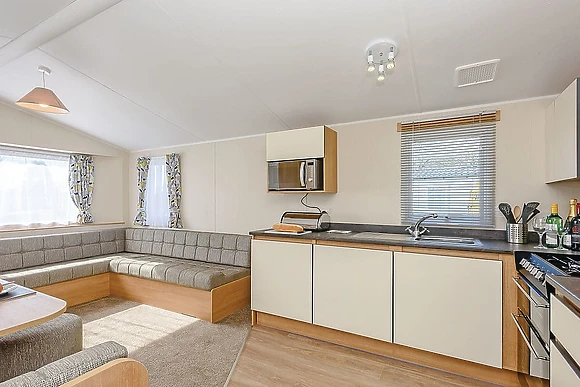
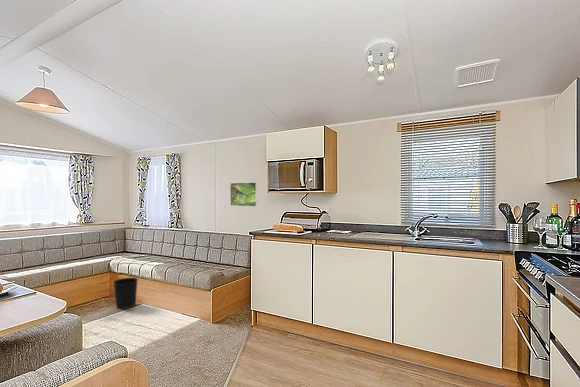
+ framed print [229,181,258,207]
+ wastebasket [112,277,139,310]
